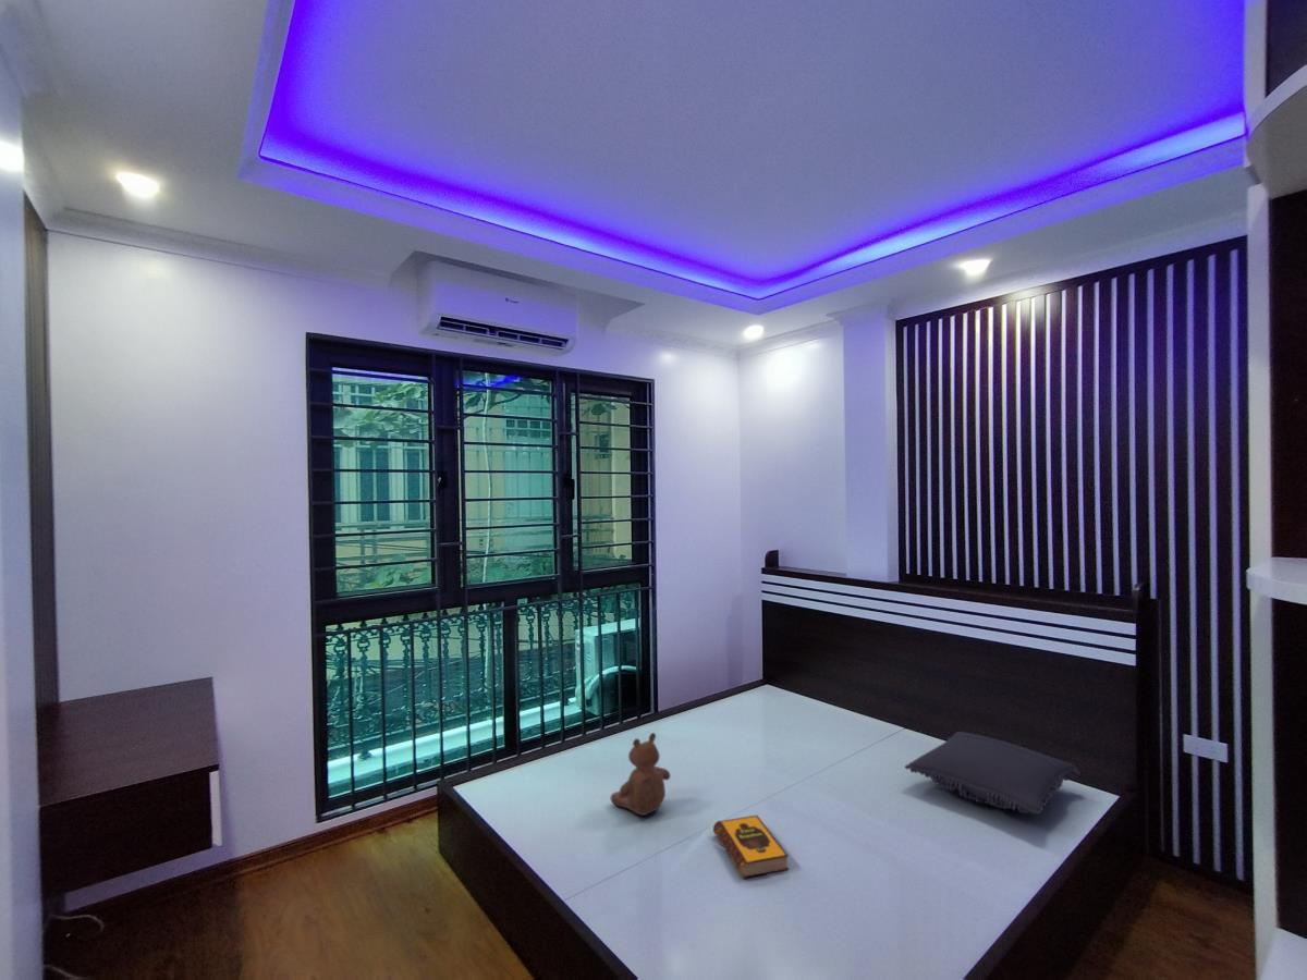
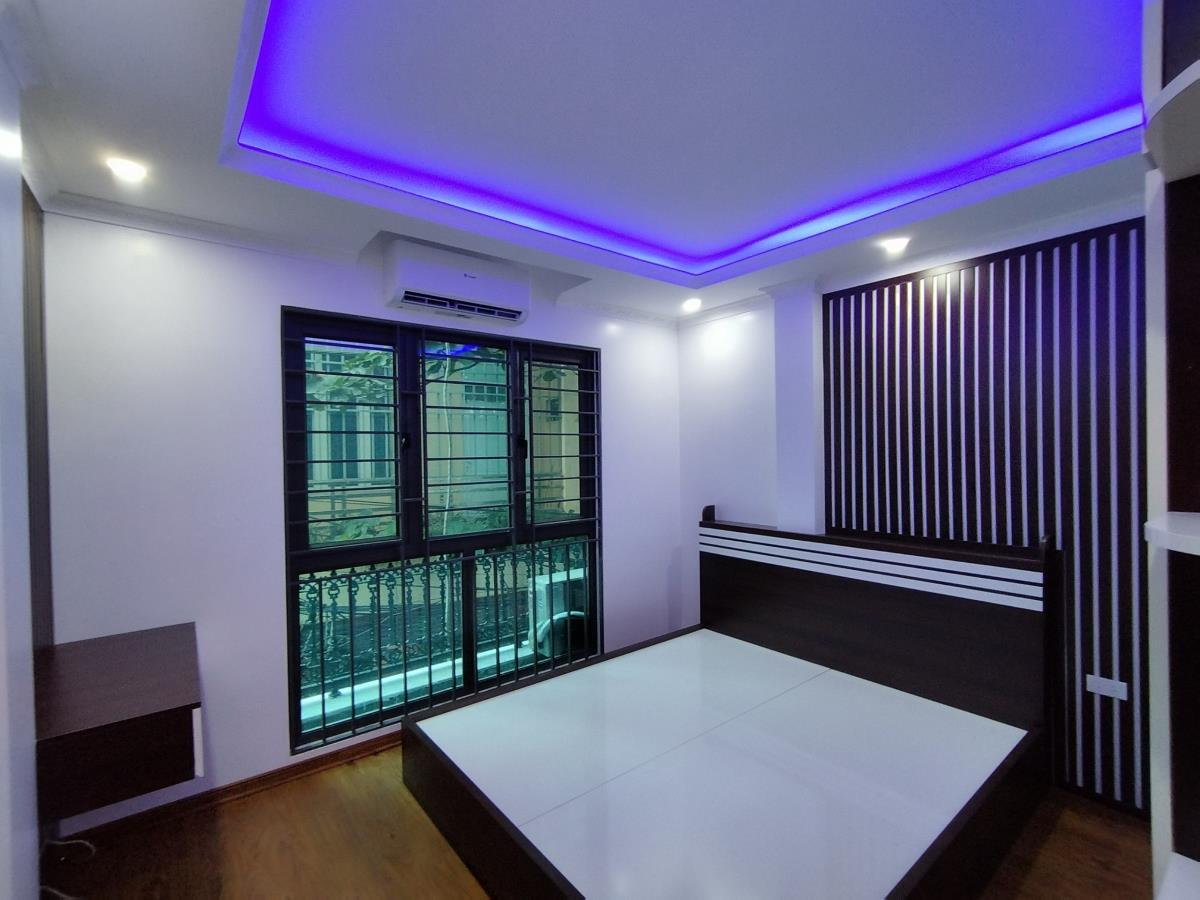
- hardback book [712,814,790,880]
- teddy bear [610,732,671,817]
- pillow [904,731,1082,816]
